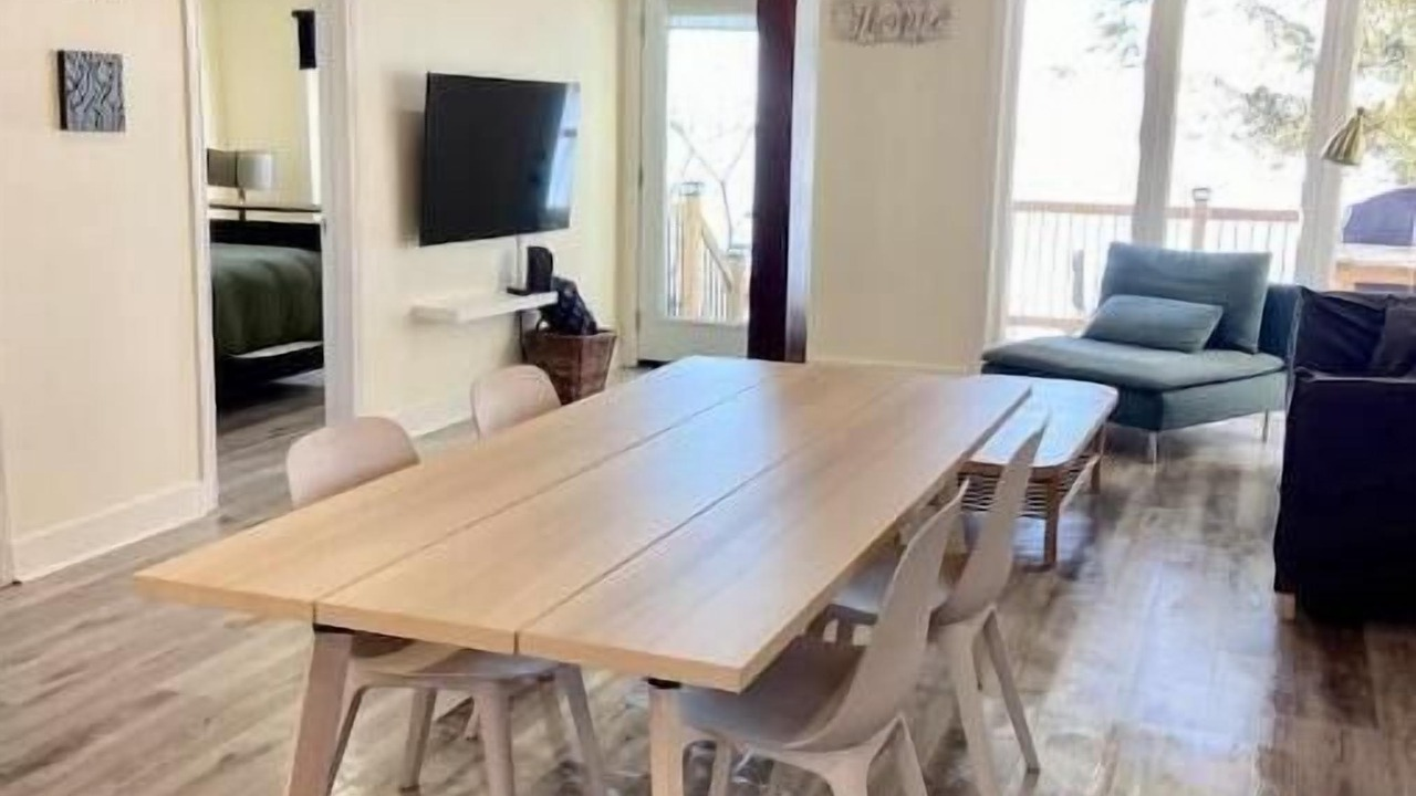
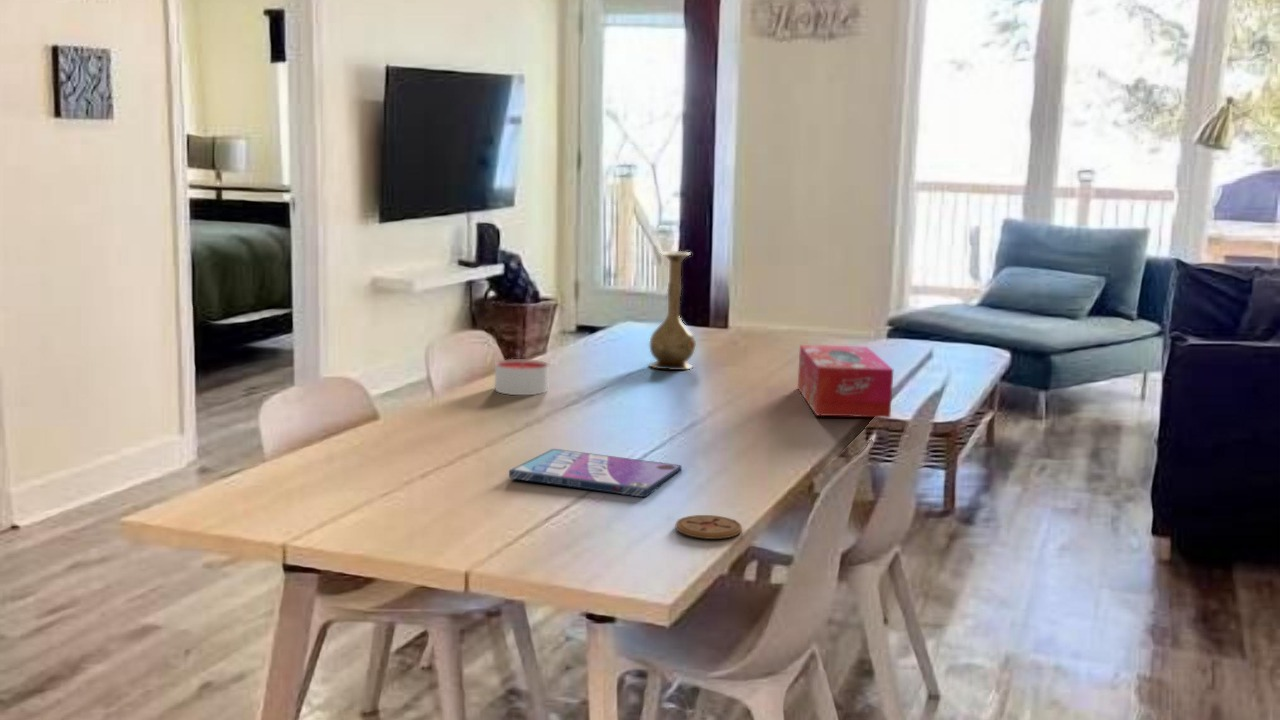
+ tissue box [797,344,894,419]
+ vase [648,250,697,371]
+ coaster [675,514,743,540]
+ candle [494,358,550,396]
+ video game case [508,448,683,498]
